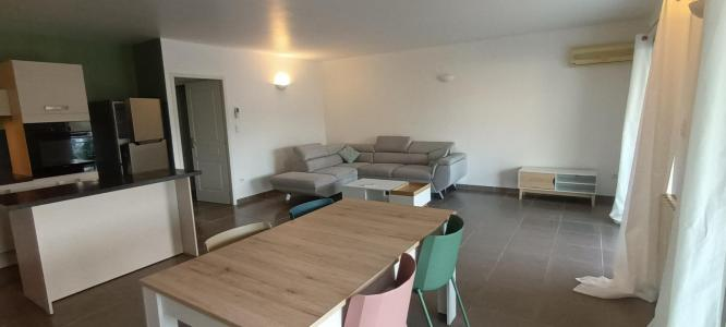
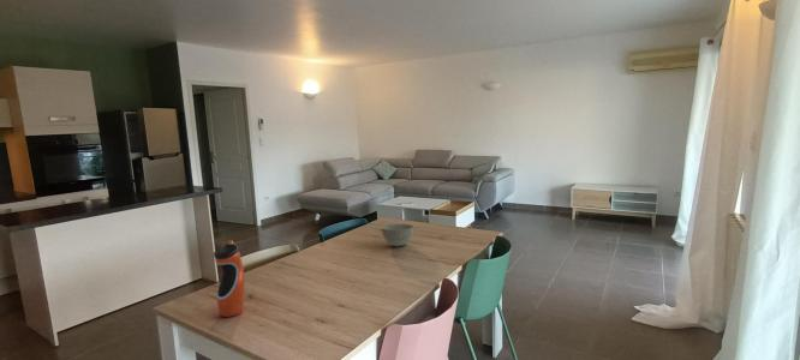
+ bowl [380,223,416,247]
+ water bottle [213,239,246,318]
